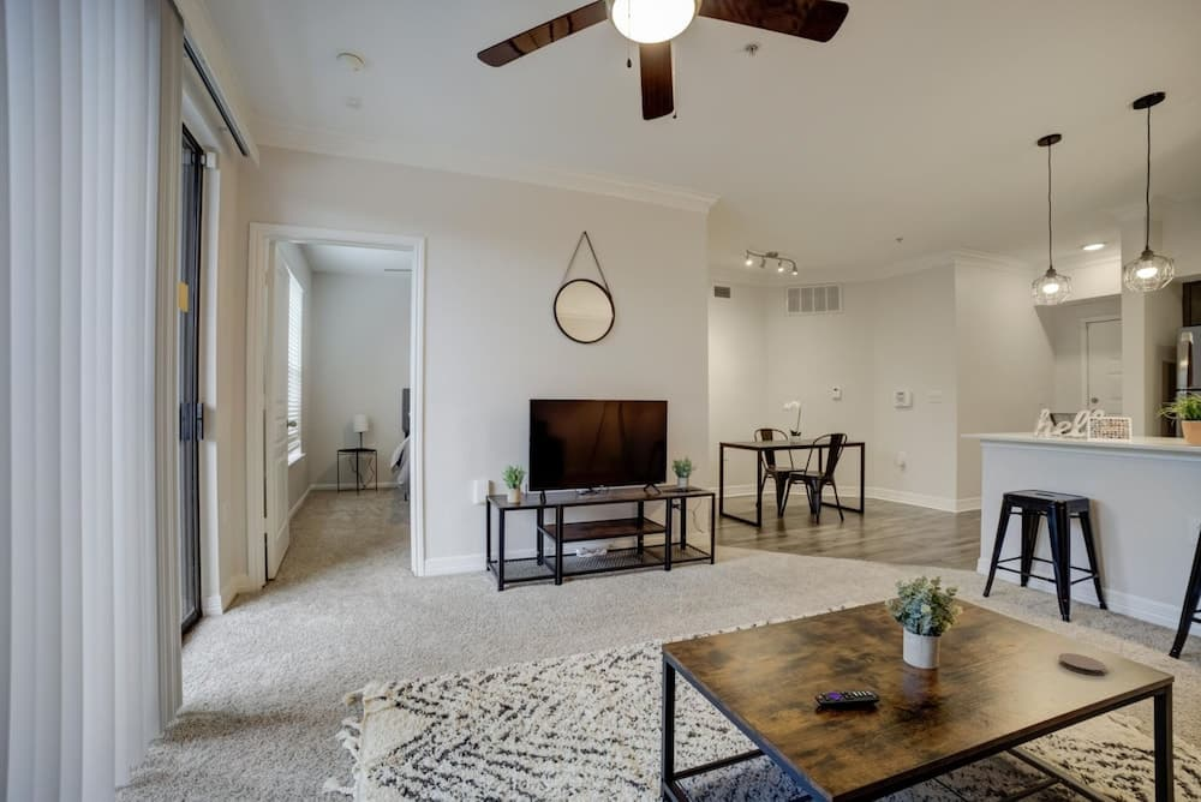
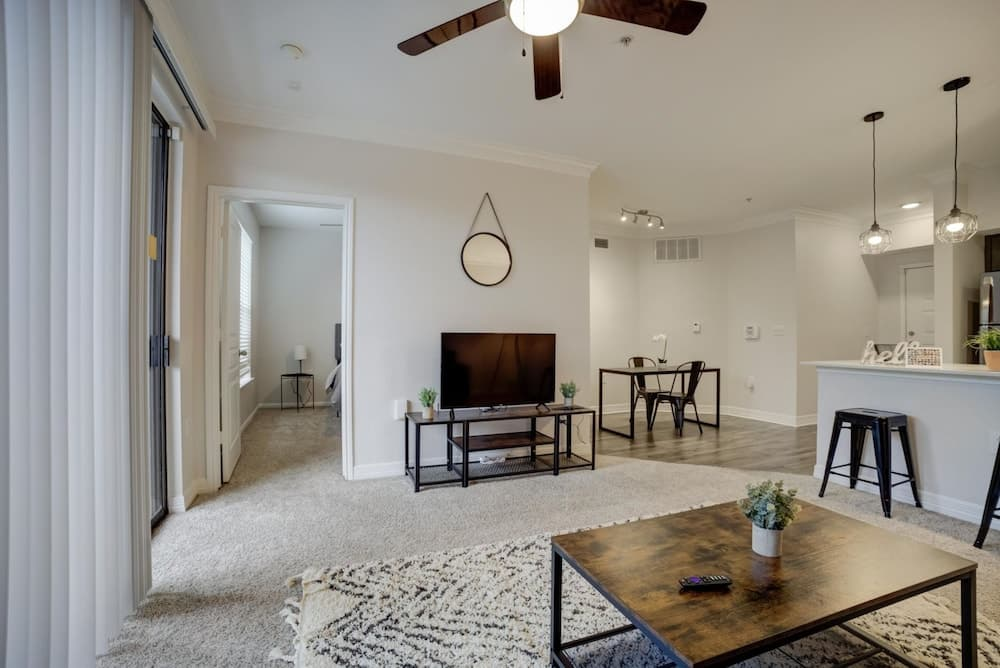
- coaster [1057,652,1106,676]
